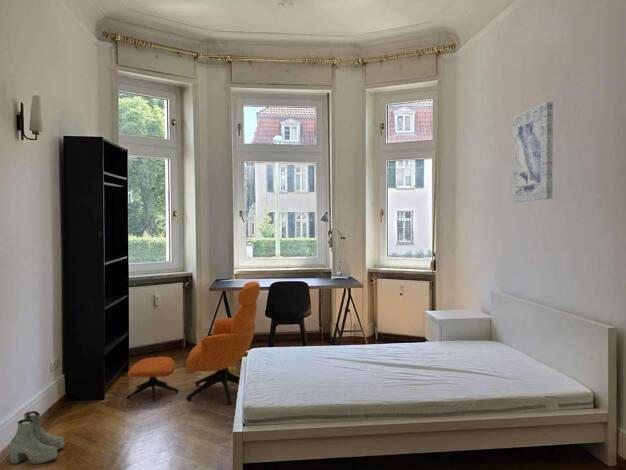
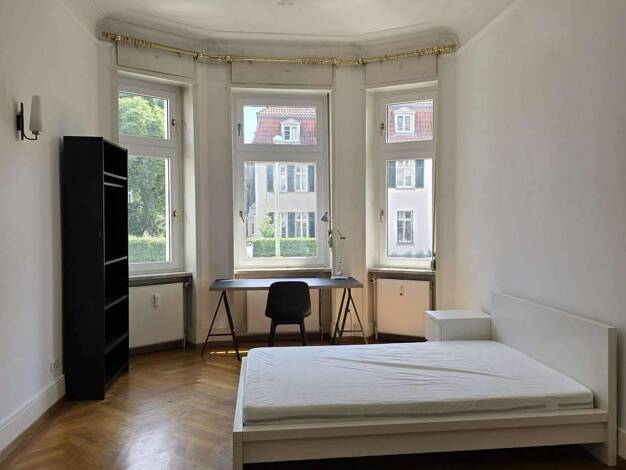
- armchair [126,280,261,405]
- wall art [512,101,554,203]
- boots [8,410,65,465]
